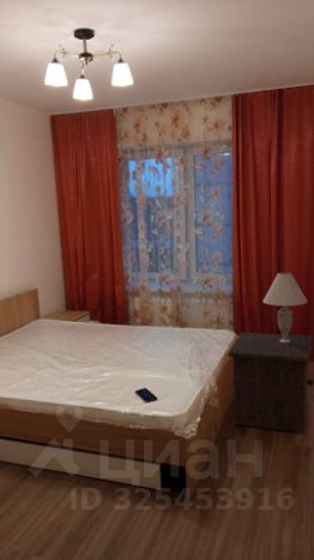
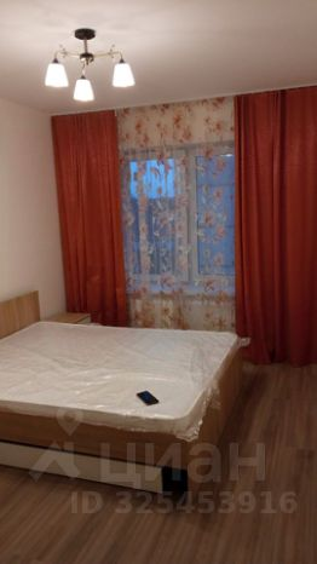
- table lamp [261,272,308,342]
- nightstand [227,332,314,434]
